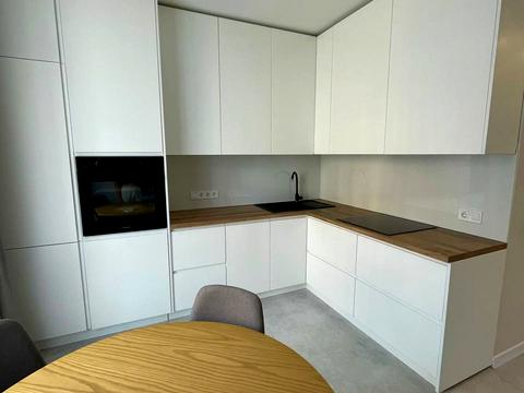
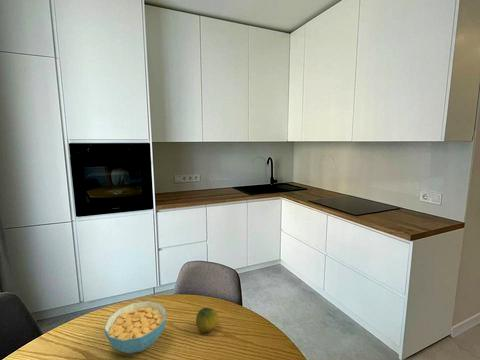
+ fruit [195,307,219,333]
+ cereal bowl [103,300,167,354]
